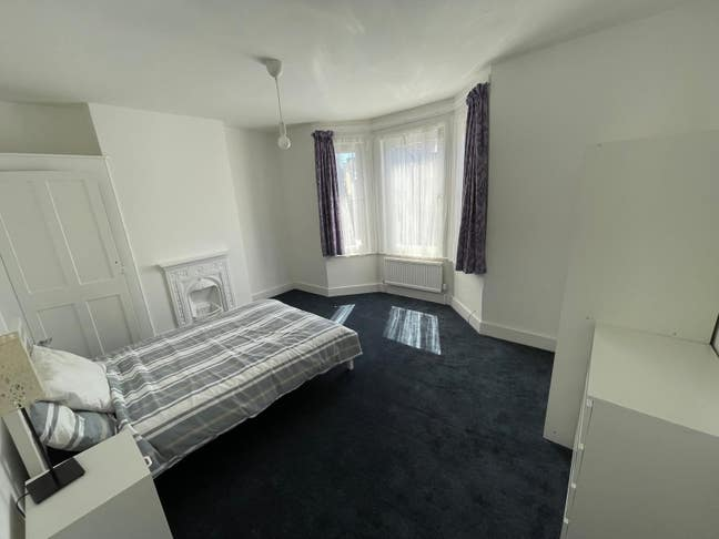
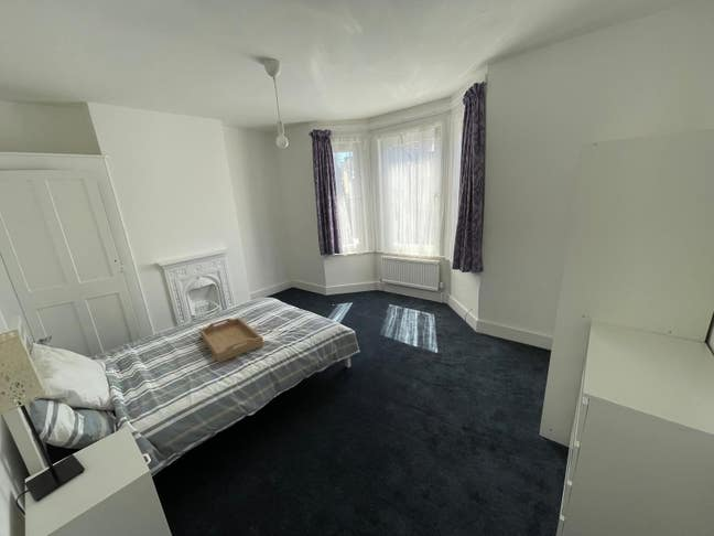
+ serving tray [198,317,264,363]
